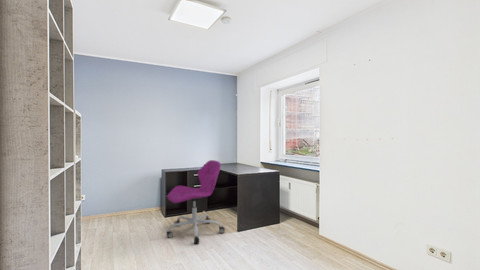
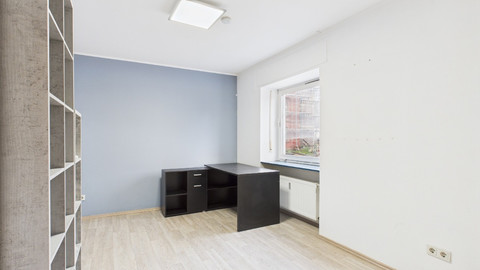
- office chair [166,159,226,245]
